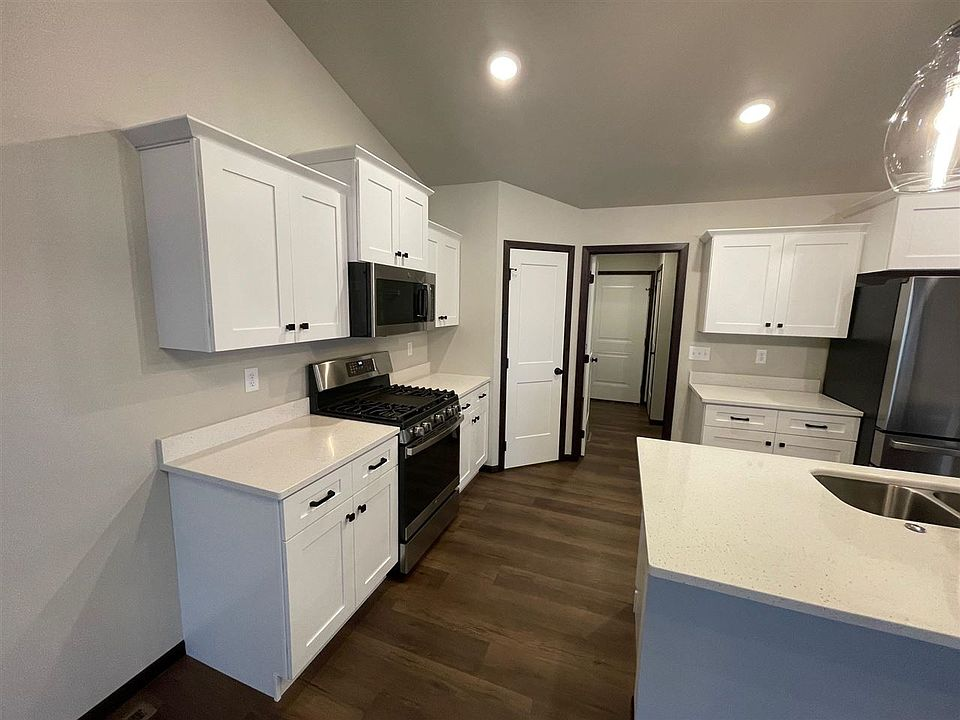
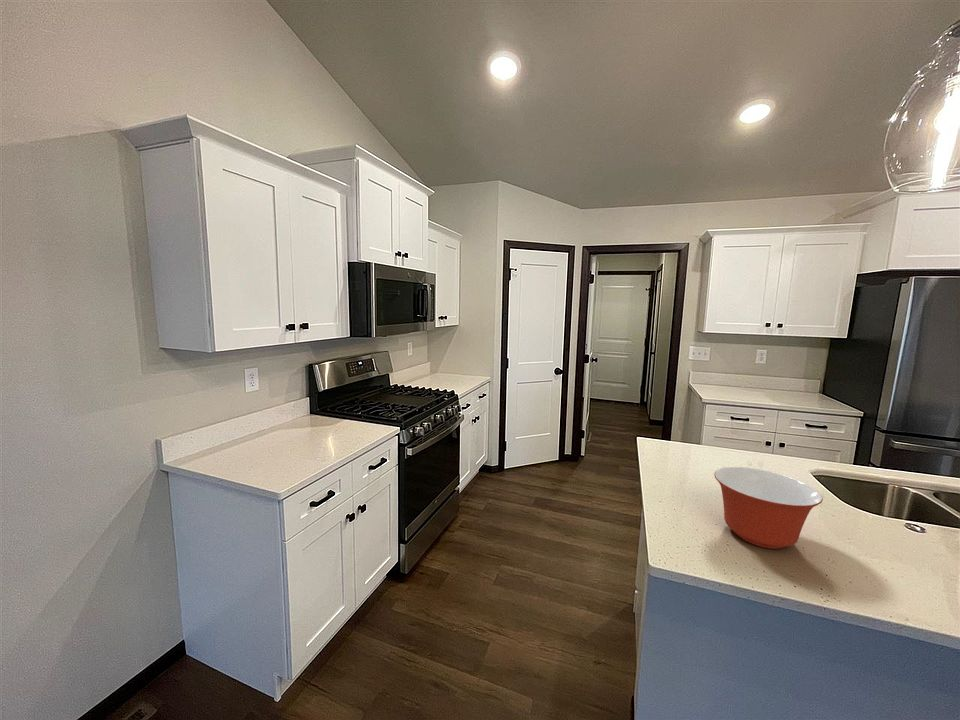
+ mixing bowl [713,466,824,550]
